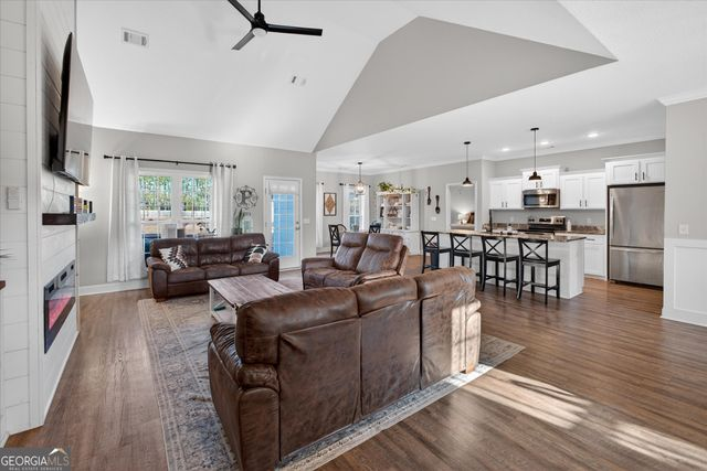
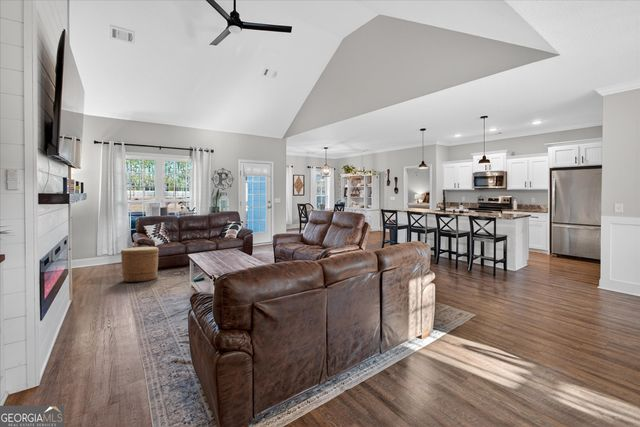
+ basket [120,246,160,283]
